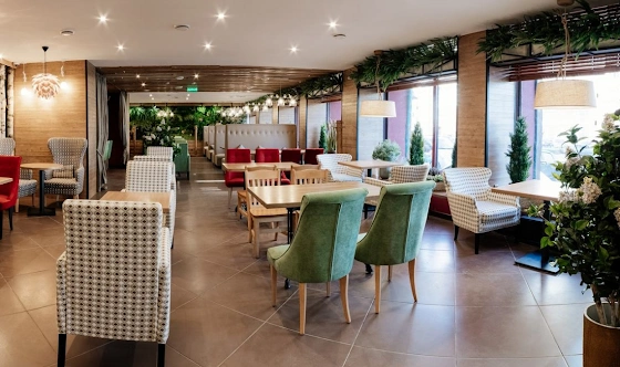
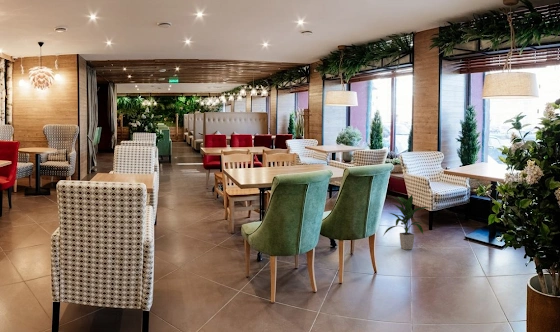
+ indoor plant [382,194,431,251]
